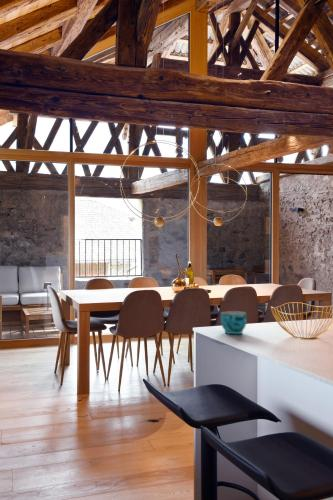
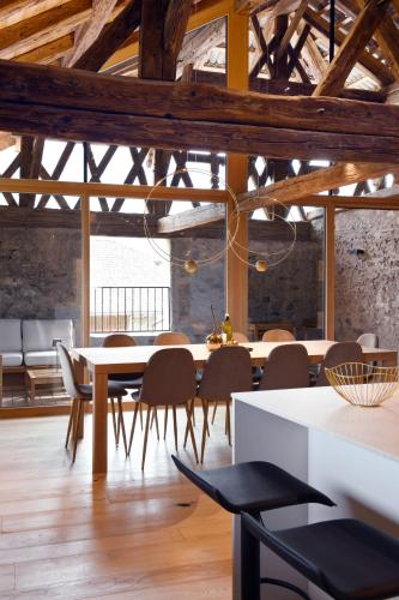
- cup [220,310,248,335]
